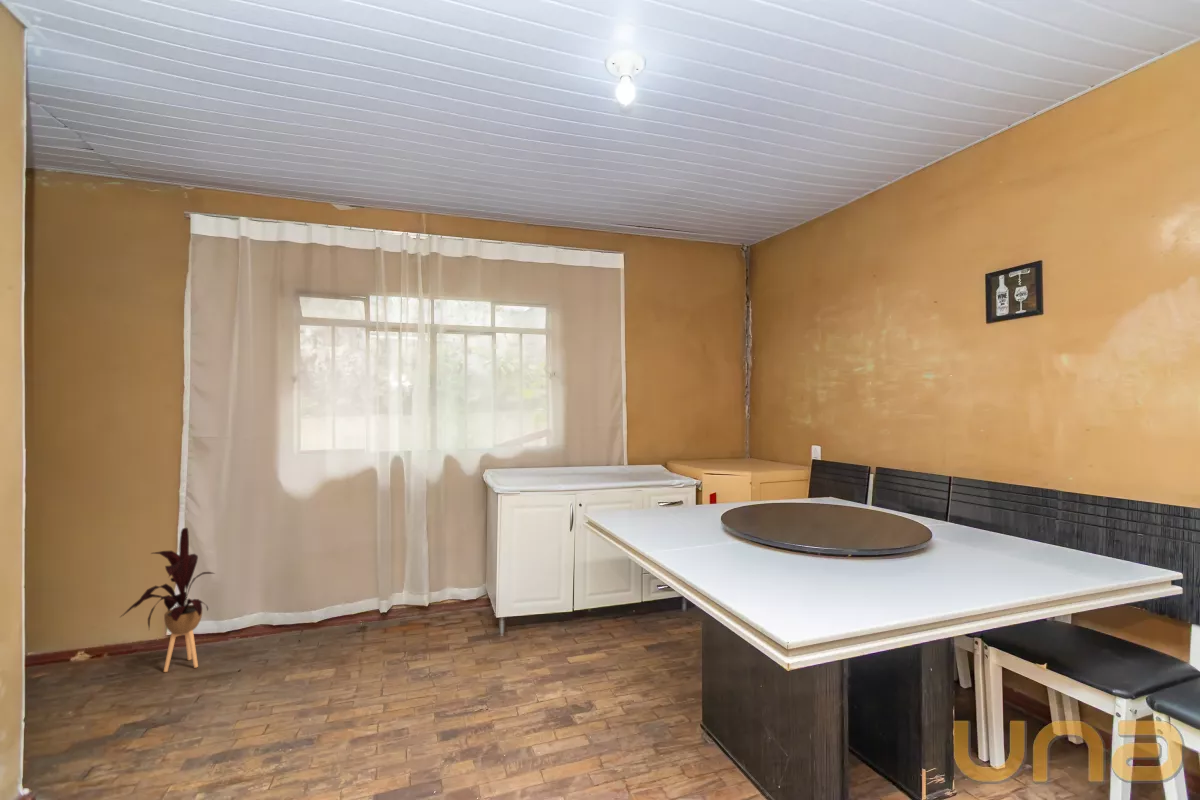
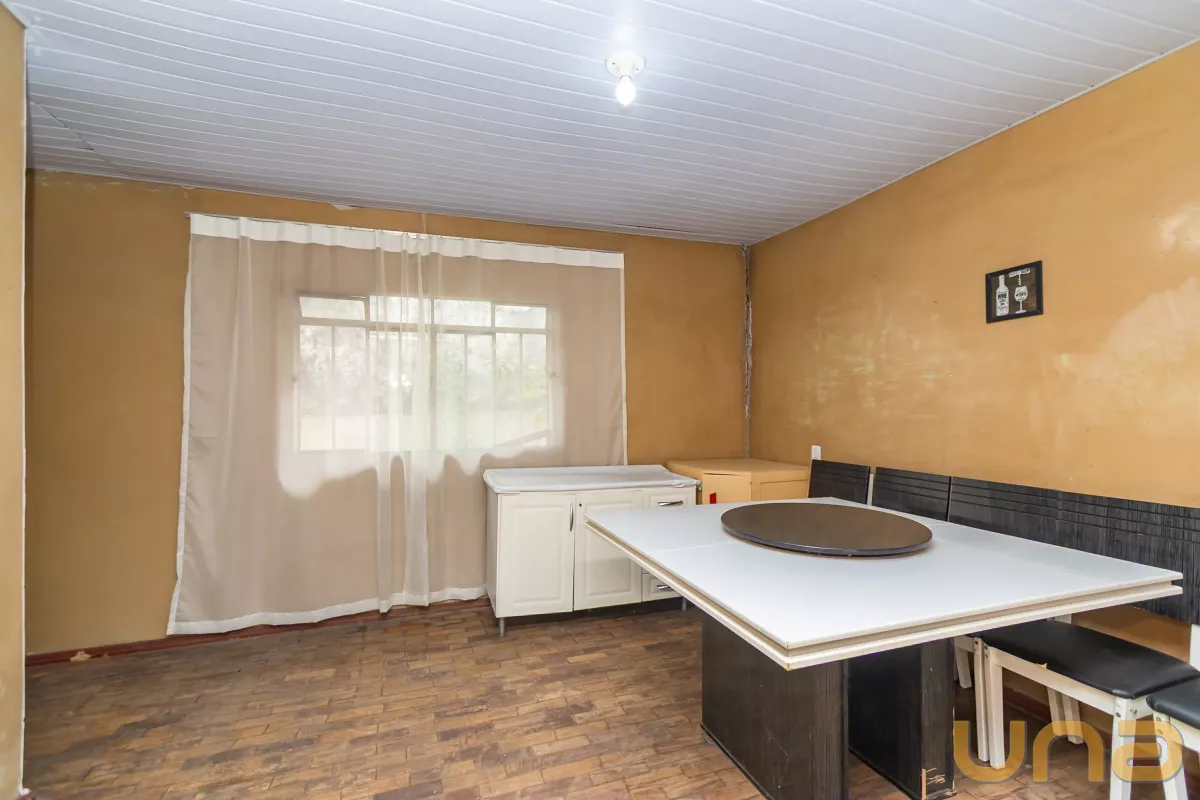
- house plant [118,527,216,673]
